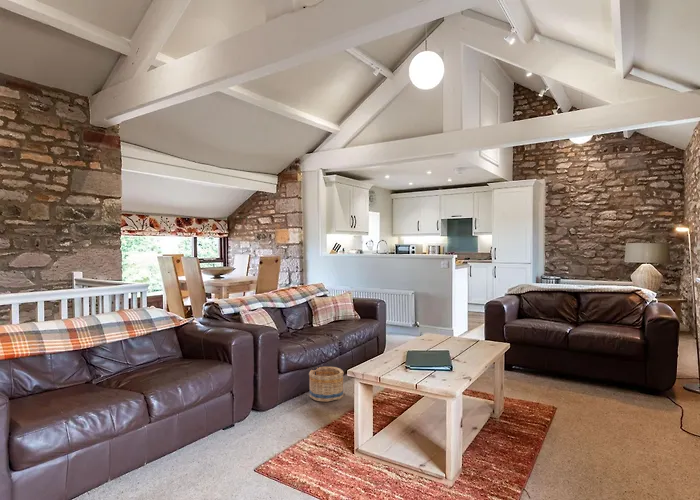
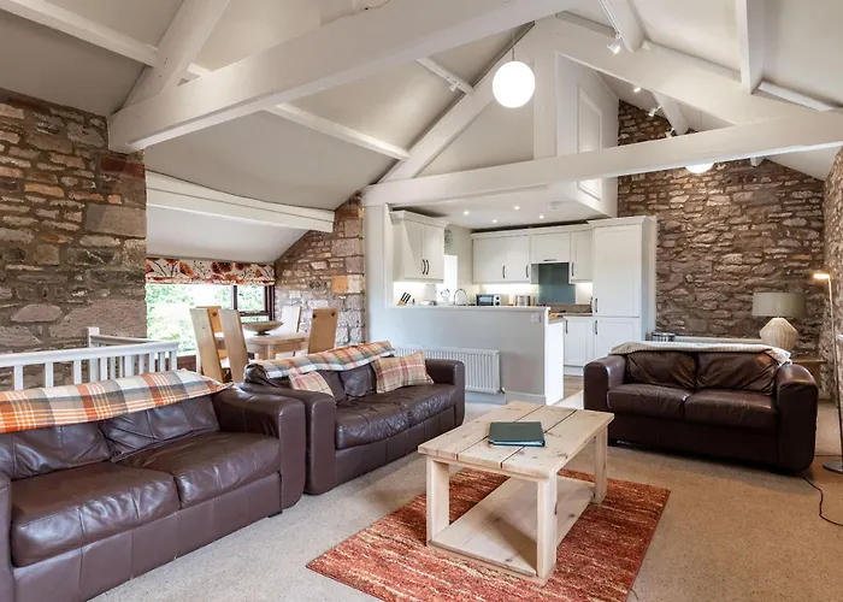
- basket [308,366,345,403]
